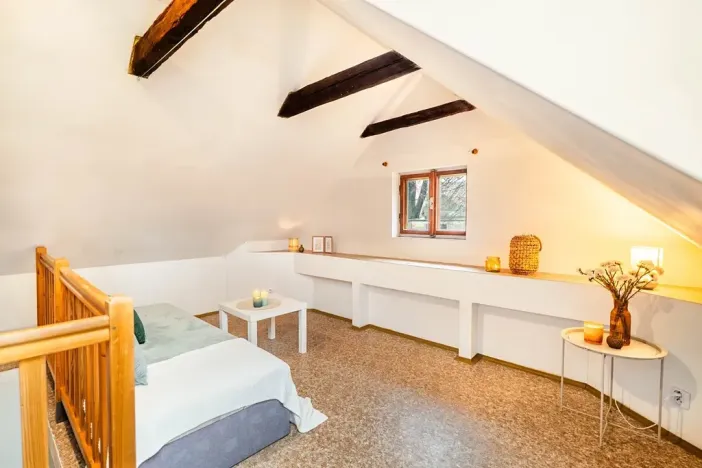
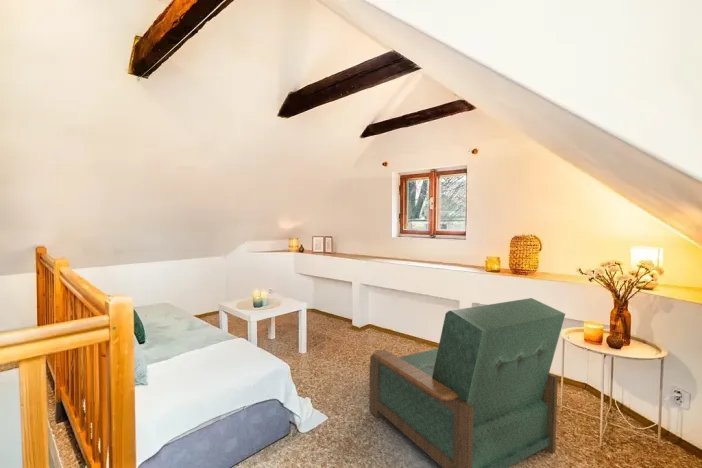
+ armchair [368,297,566,468]
